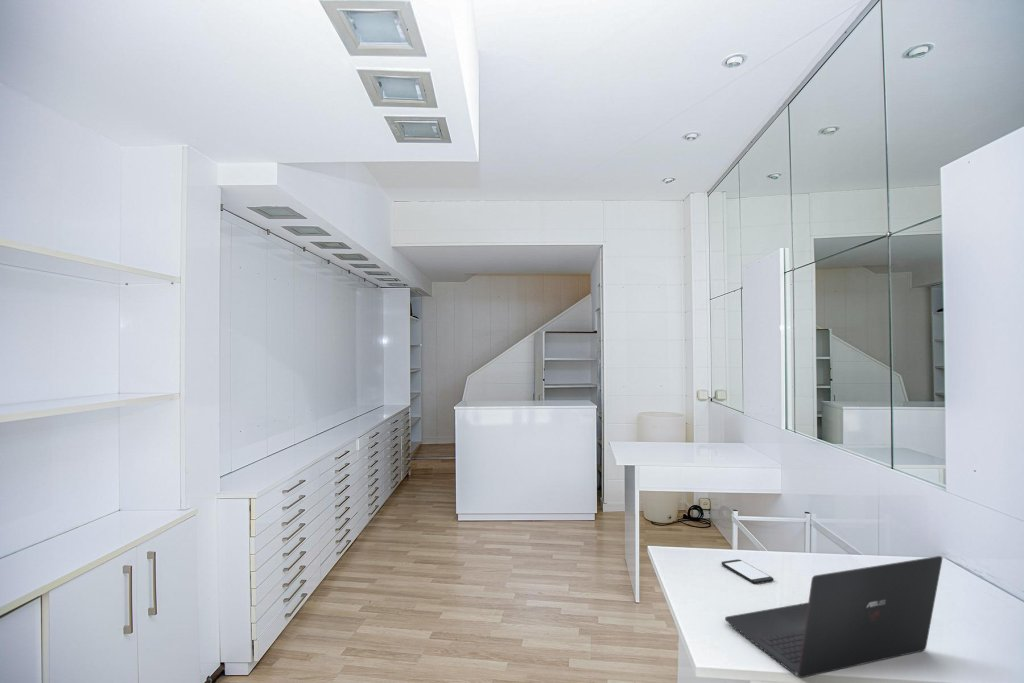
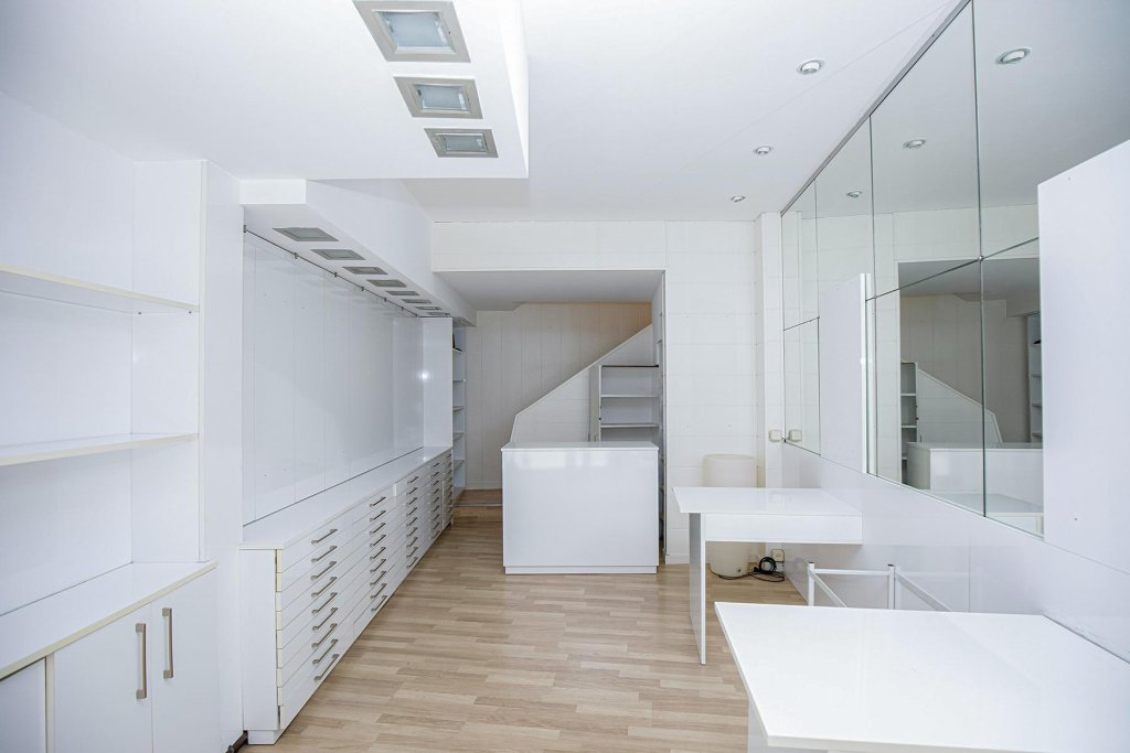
- laptop [724,555,943,679]
- smartphone [720,558,774,585]
